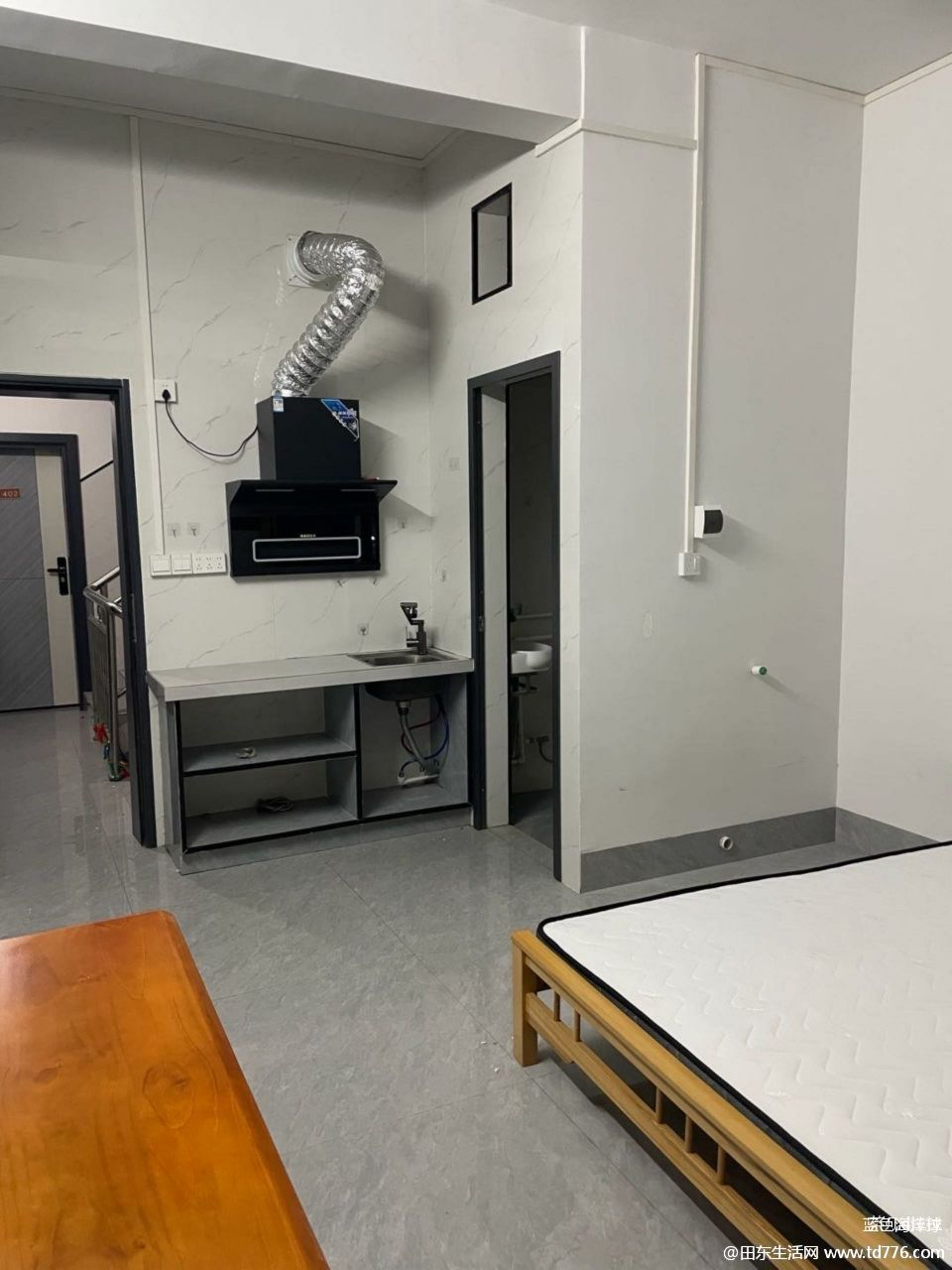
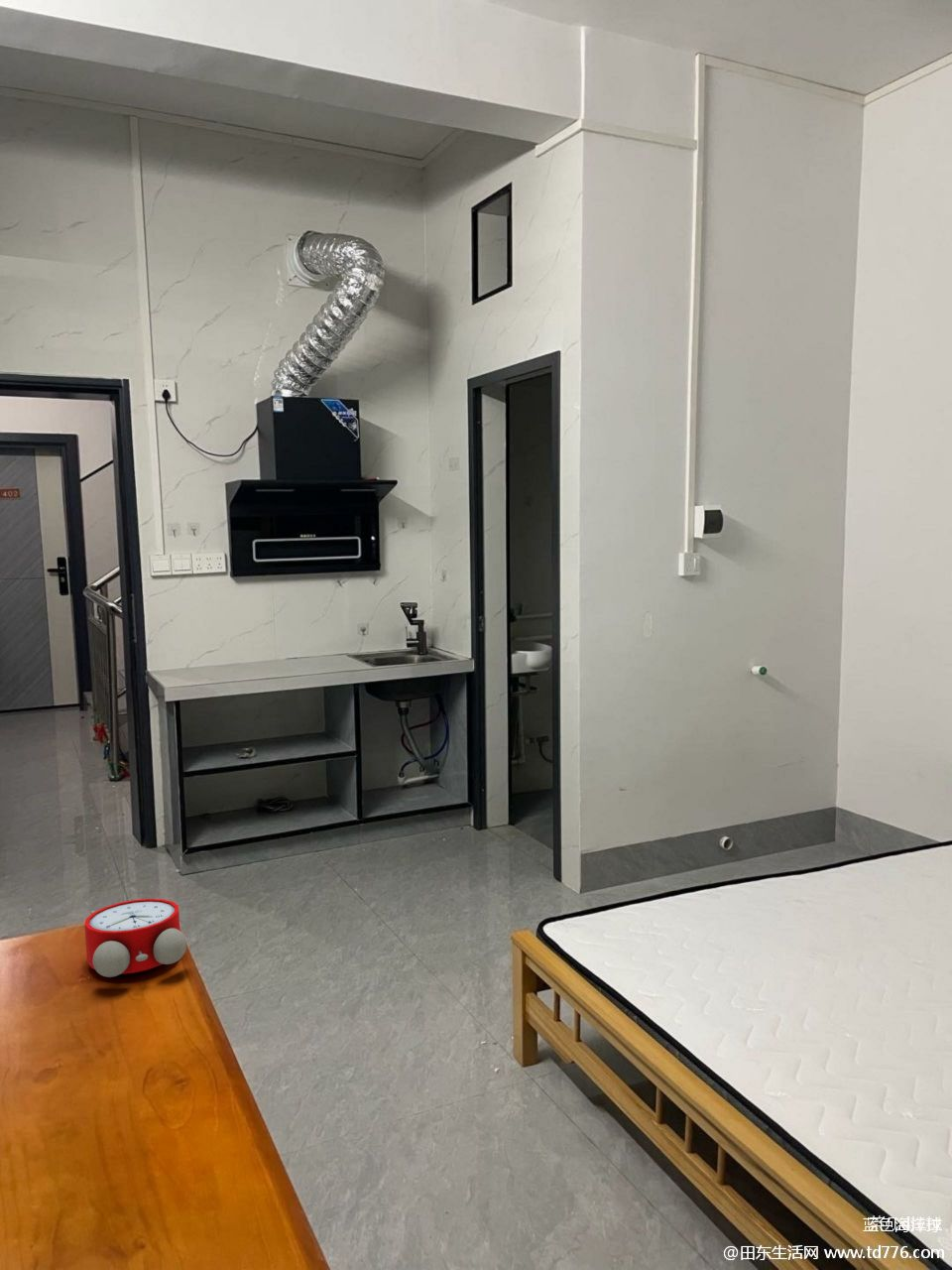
+ alarm clock [83,897,187,978]
